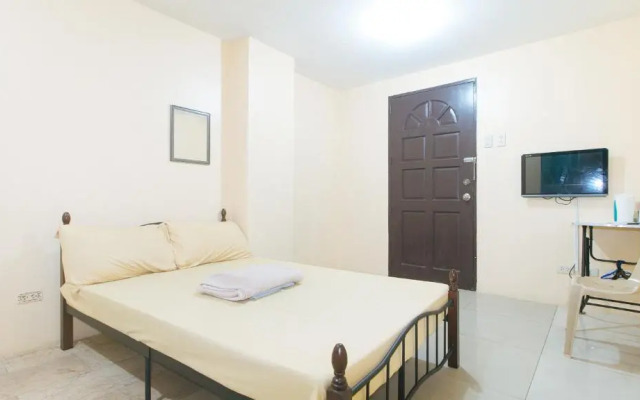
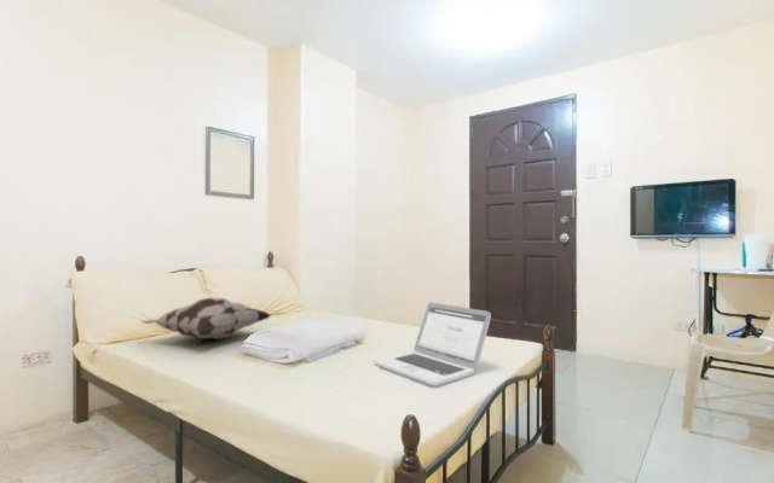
+ laptop [372,301,492,386]
+ decorative pillow [140,297,272,341]
